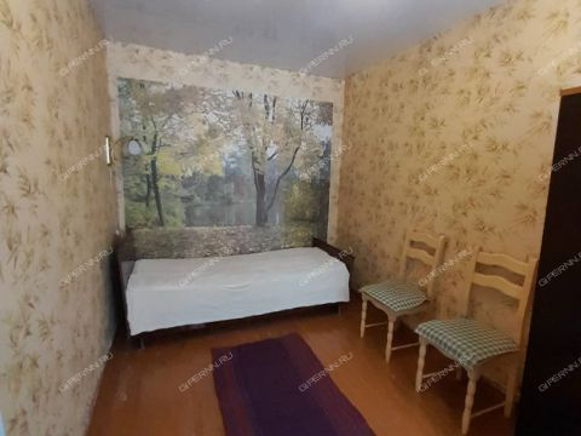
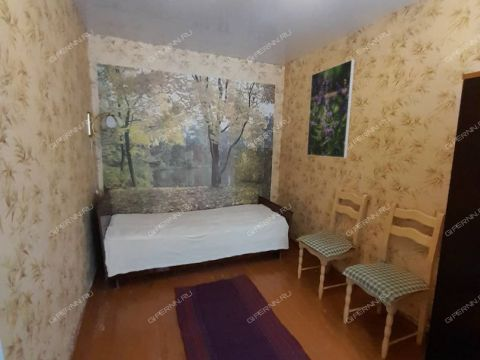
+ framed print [306,58,356,159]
